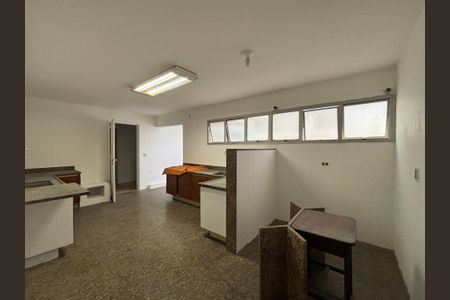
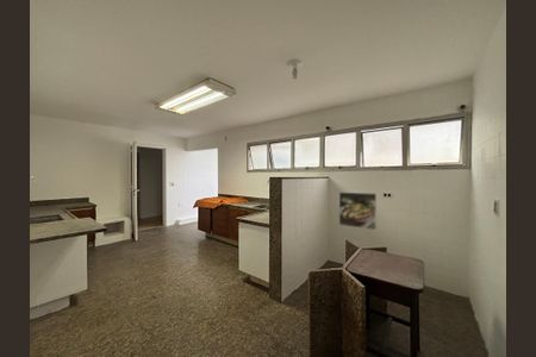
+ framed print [338,190,378,231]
